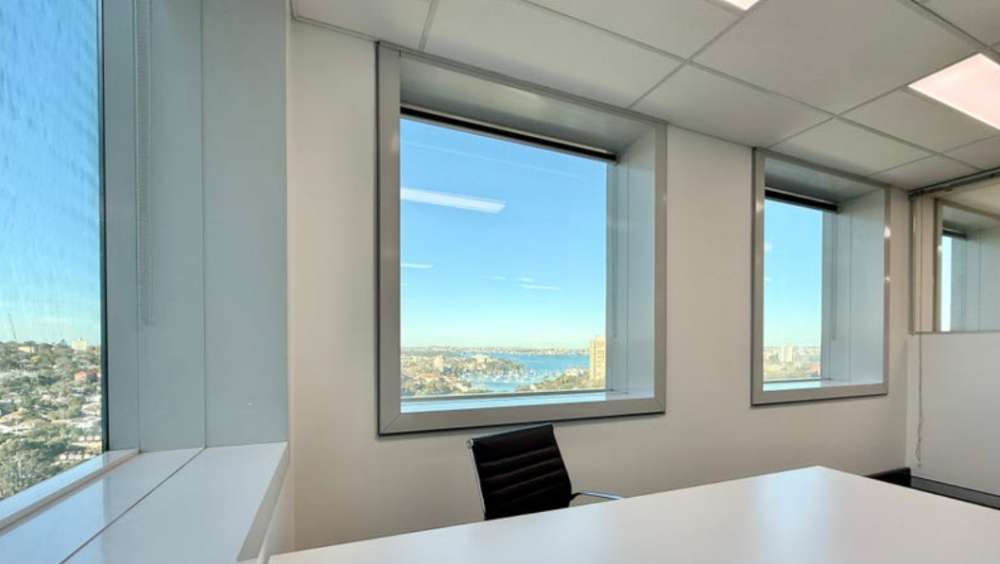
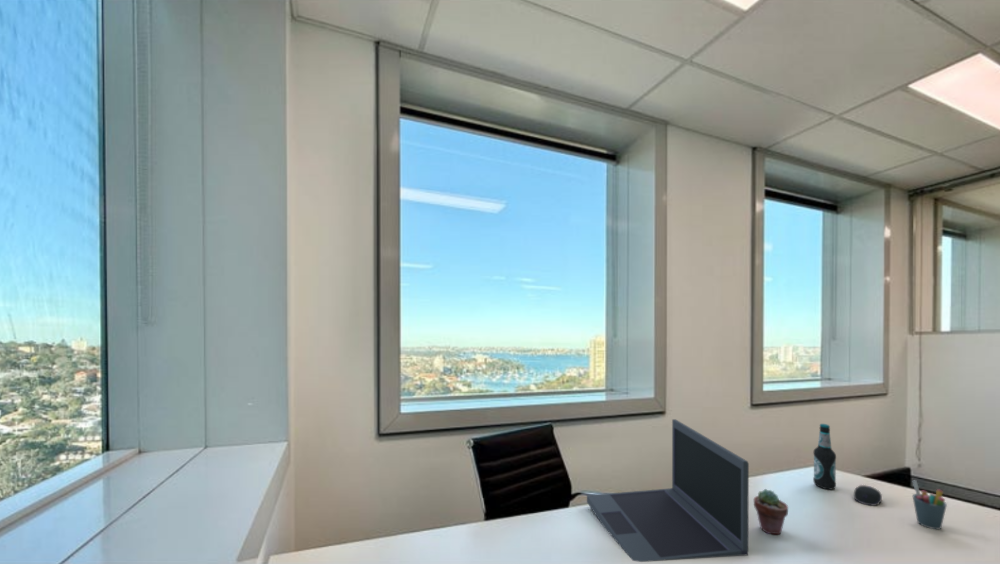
+ computer mouse [853,484,883,507]
+ bottle [812,423,837,491]
+ pen holder [911,479,948,530]
+ potted succulent [753,488,789,536]
+ laptop [586,418,750,563]
